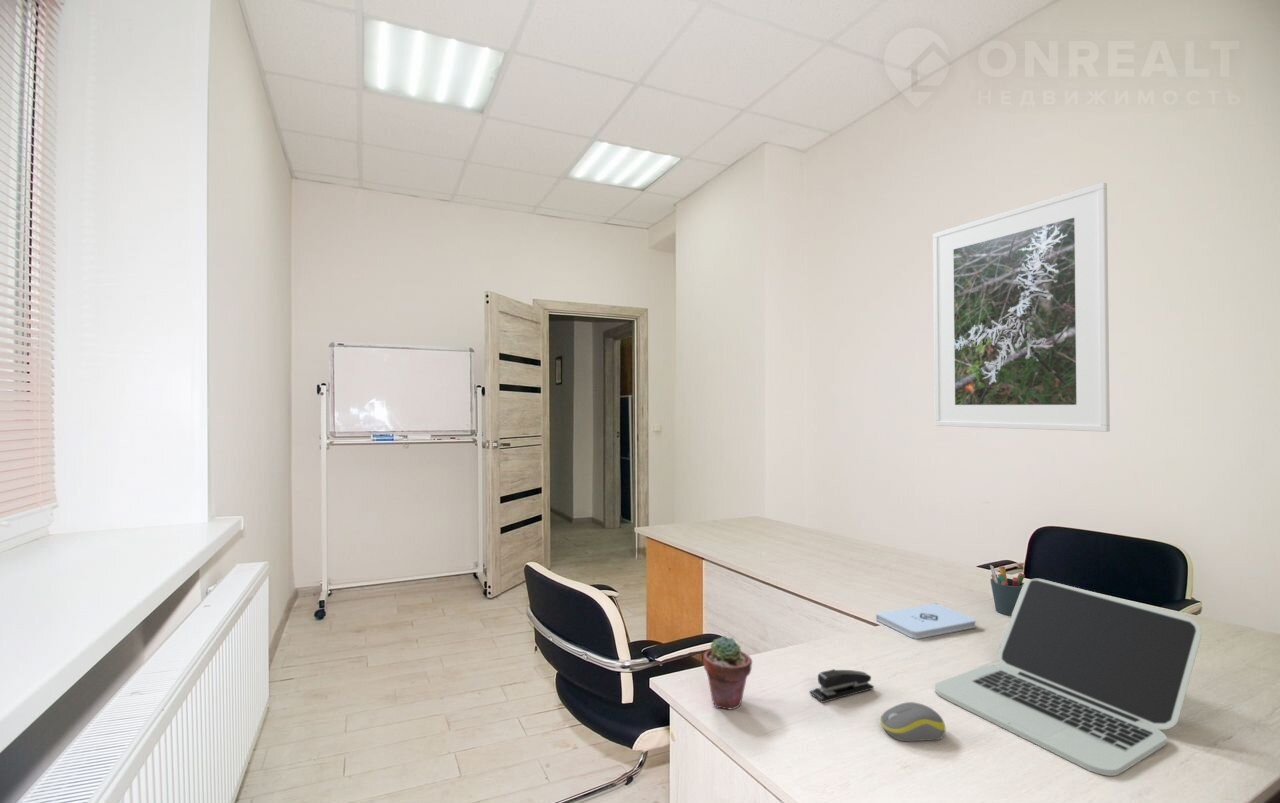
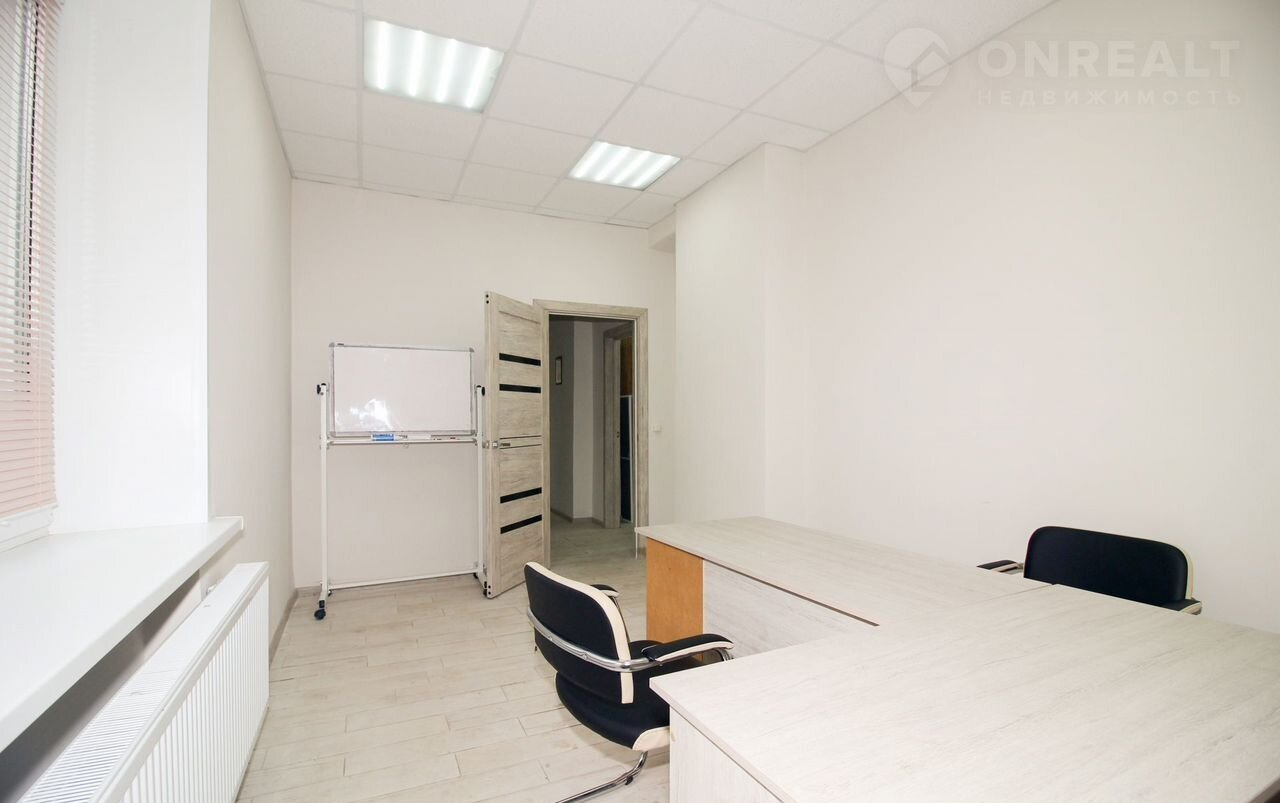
- notepad [875,603,977,640]
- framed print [932,182,1111,433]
- laptop [934,578,1203,777]
- pen holder [989,564,1026,616]
- potted succulent [703,635,753,710]
- computer mouse [879,701,946,743]
- stapler [809,669,875,704]
